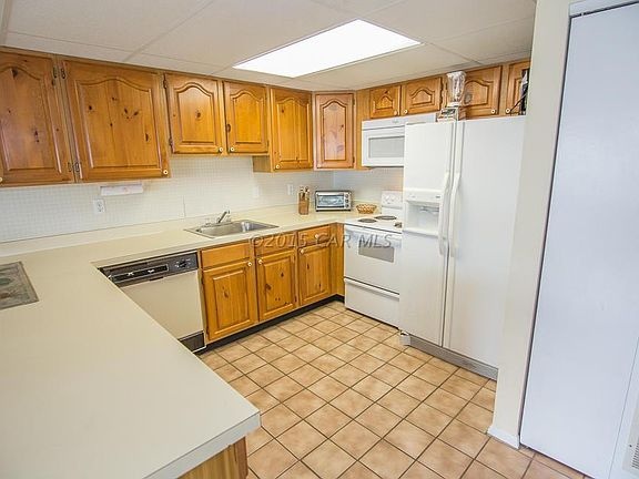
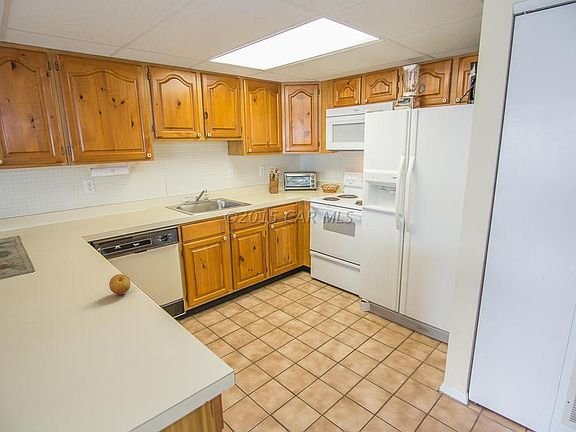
+ apple [108,273,131,296]
